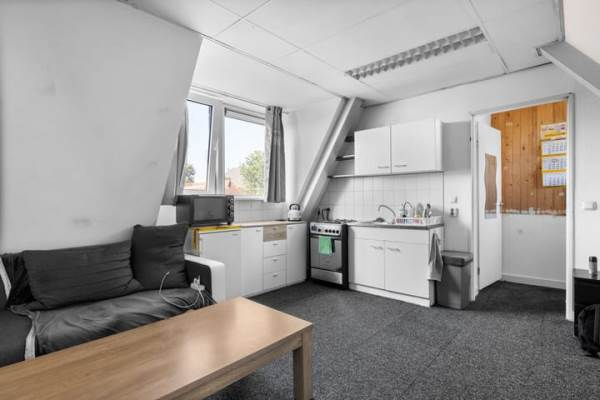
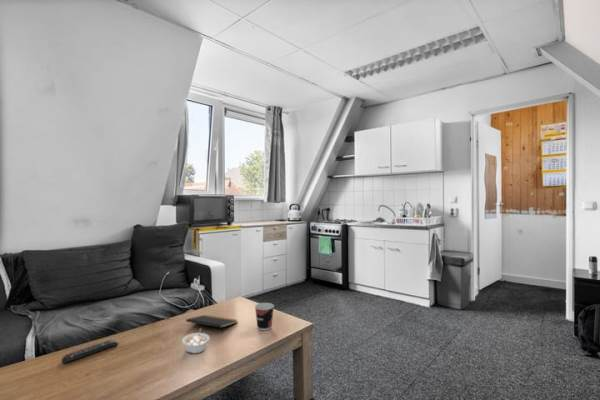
+ legume [181,327,211,354]
+ cup [254,302,275,331]
+ remote control [61,339,119,365]
+ notepad [185,314,239,335]
